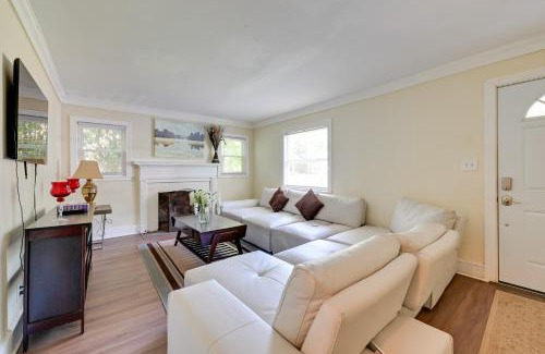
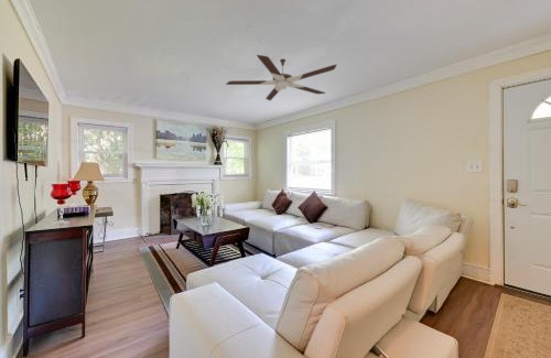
+ ceiling fan [225,54,337,101]
